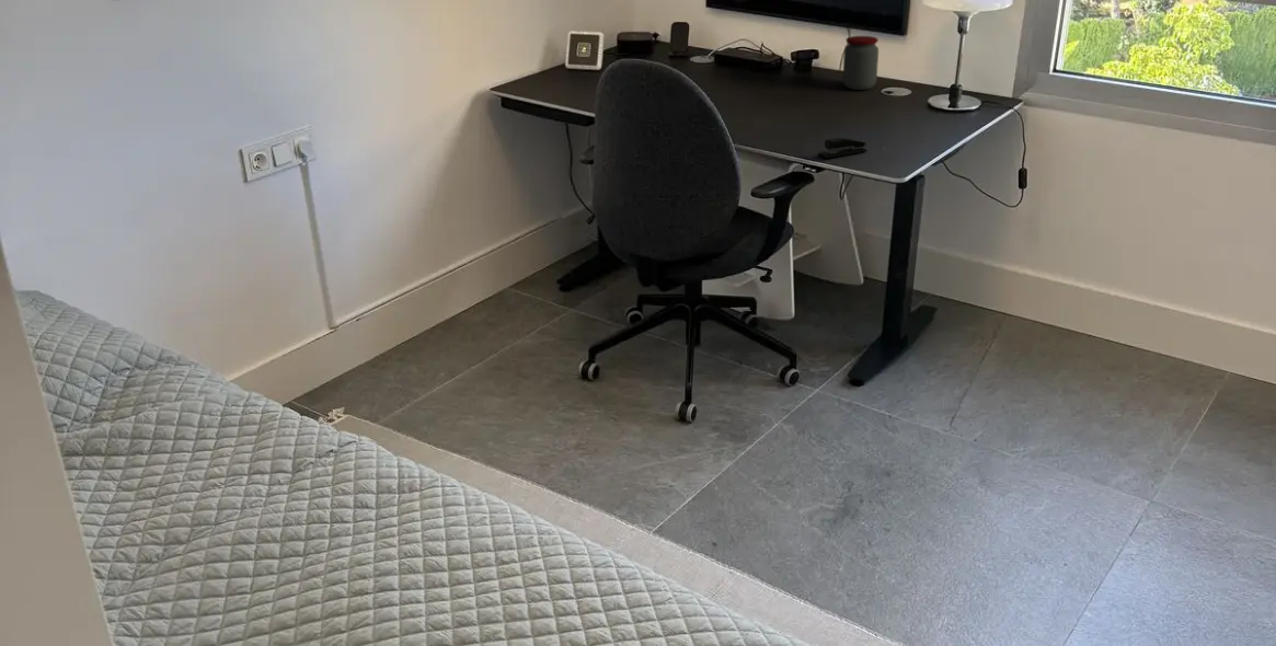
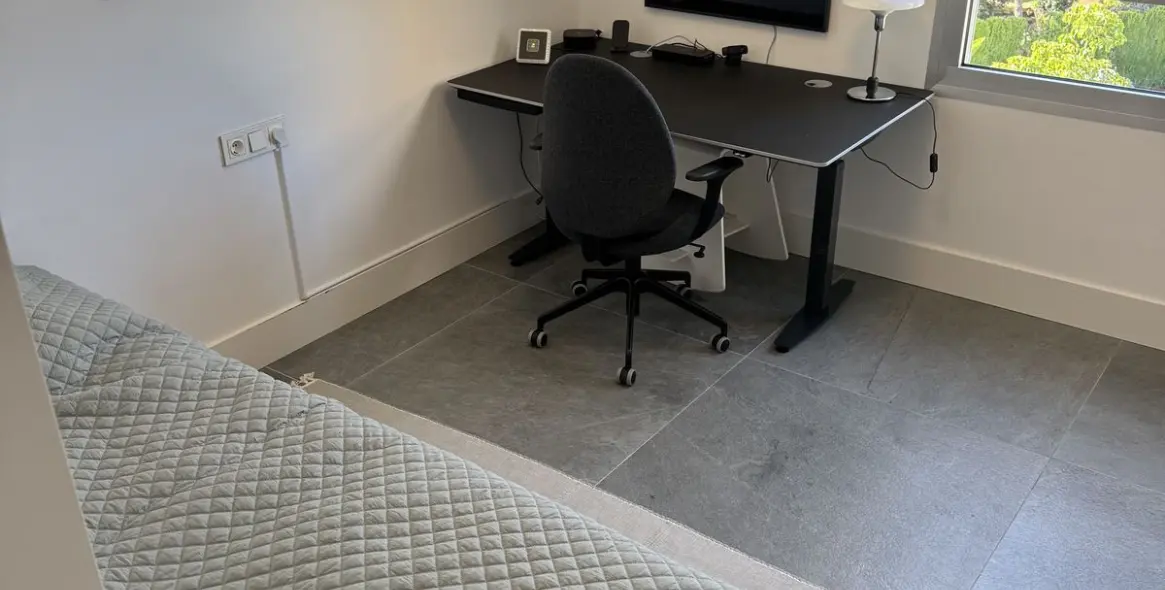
- stapler [817,137,869,160]
- jar [842,35,880,91]
